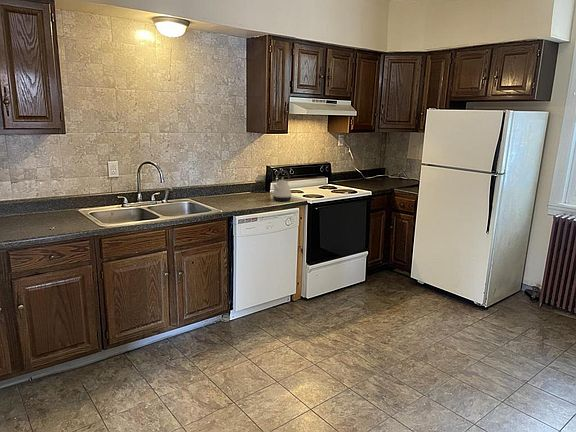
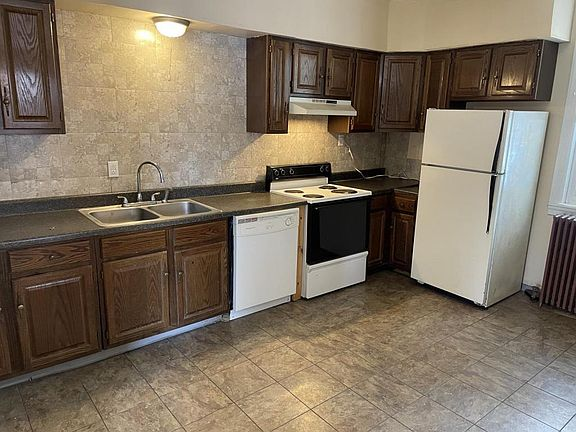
- kettle [272,169,293,202]
